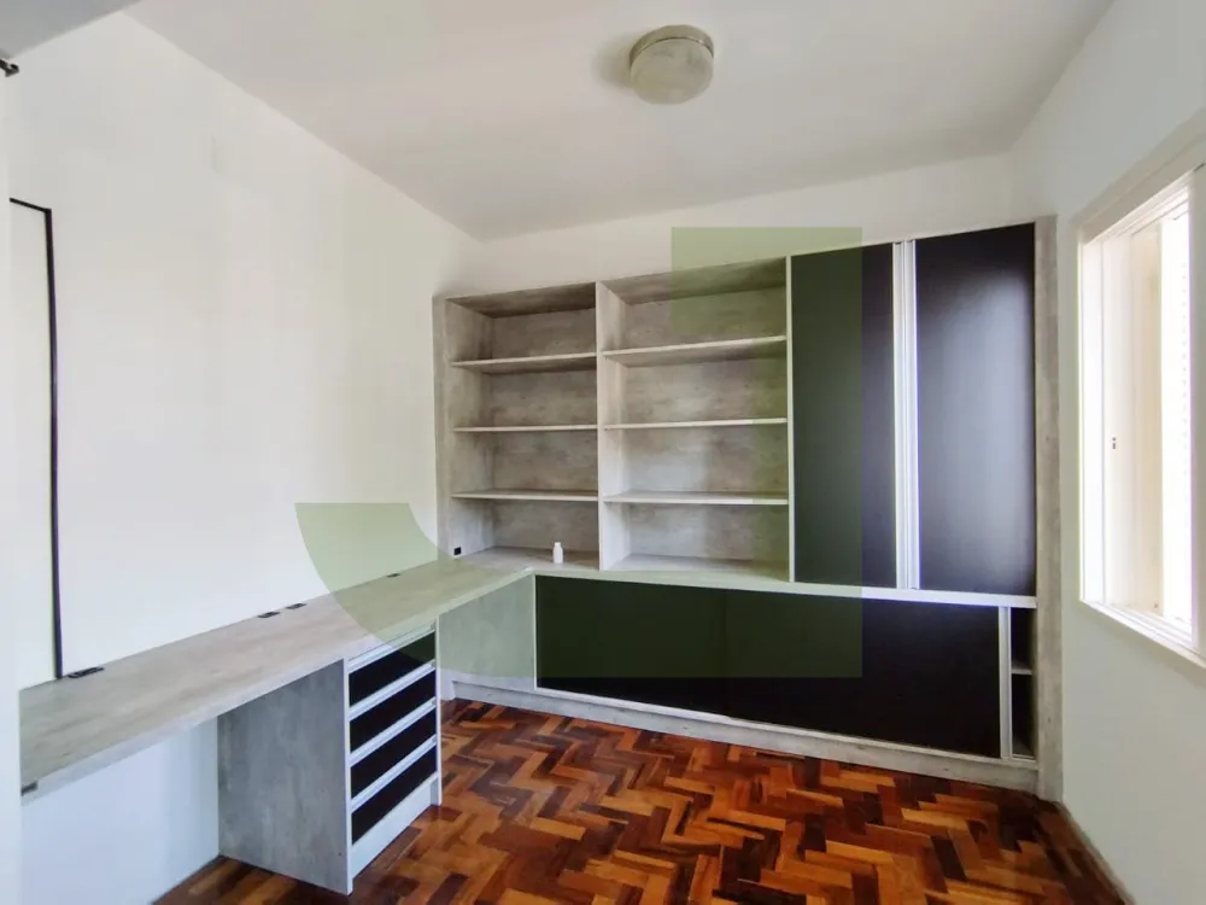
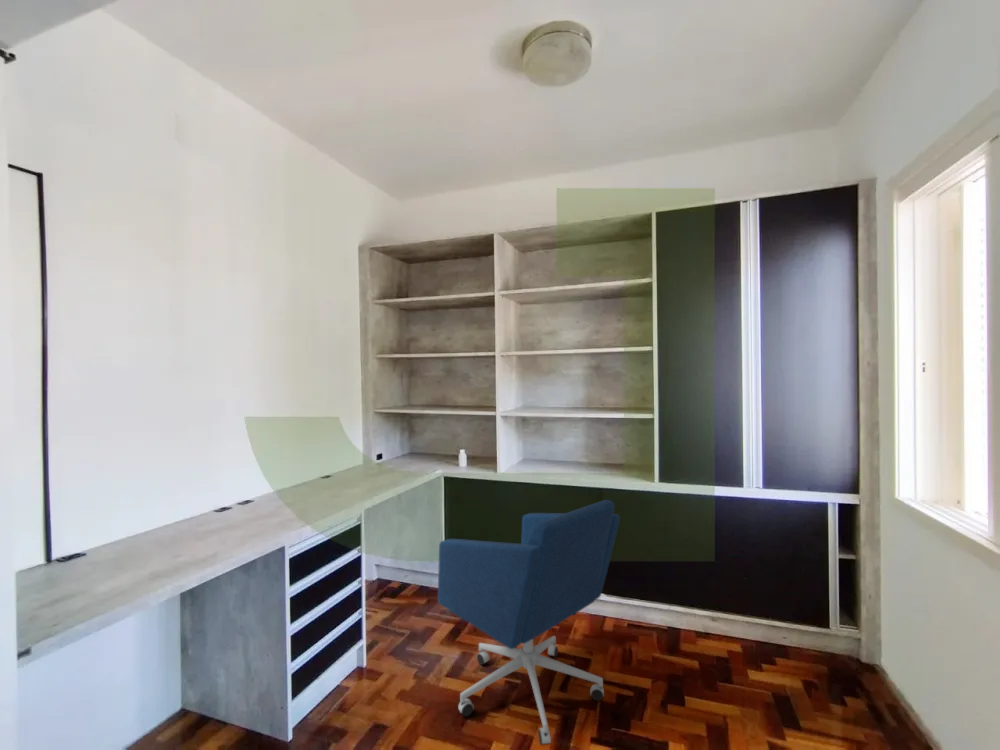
+ office chair [437,499,621,746]
